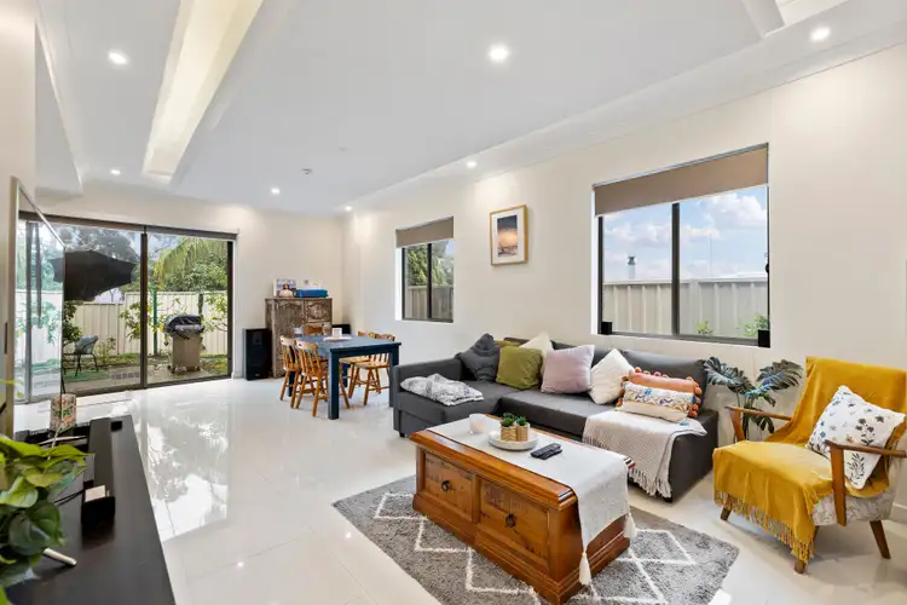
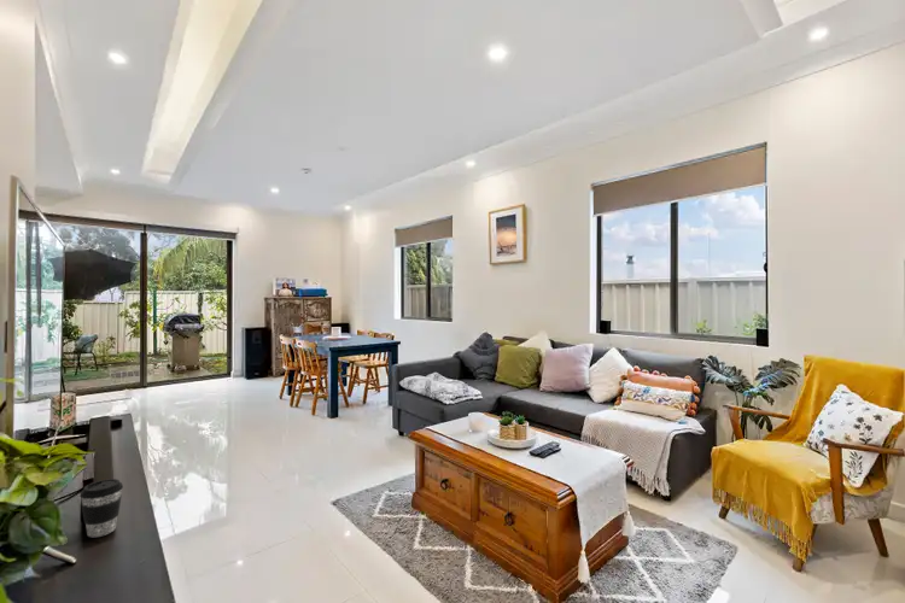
+ coffee cup [78,478,124,538]
